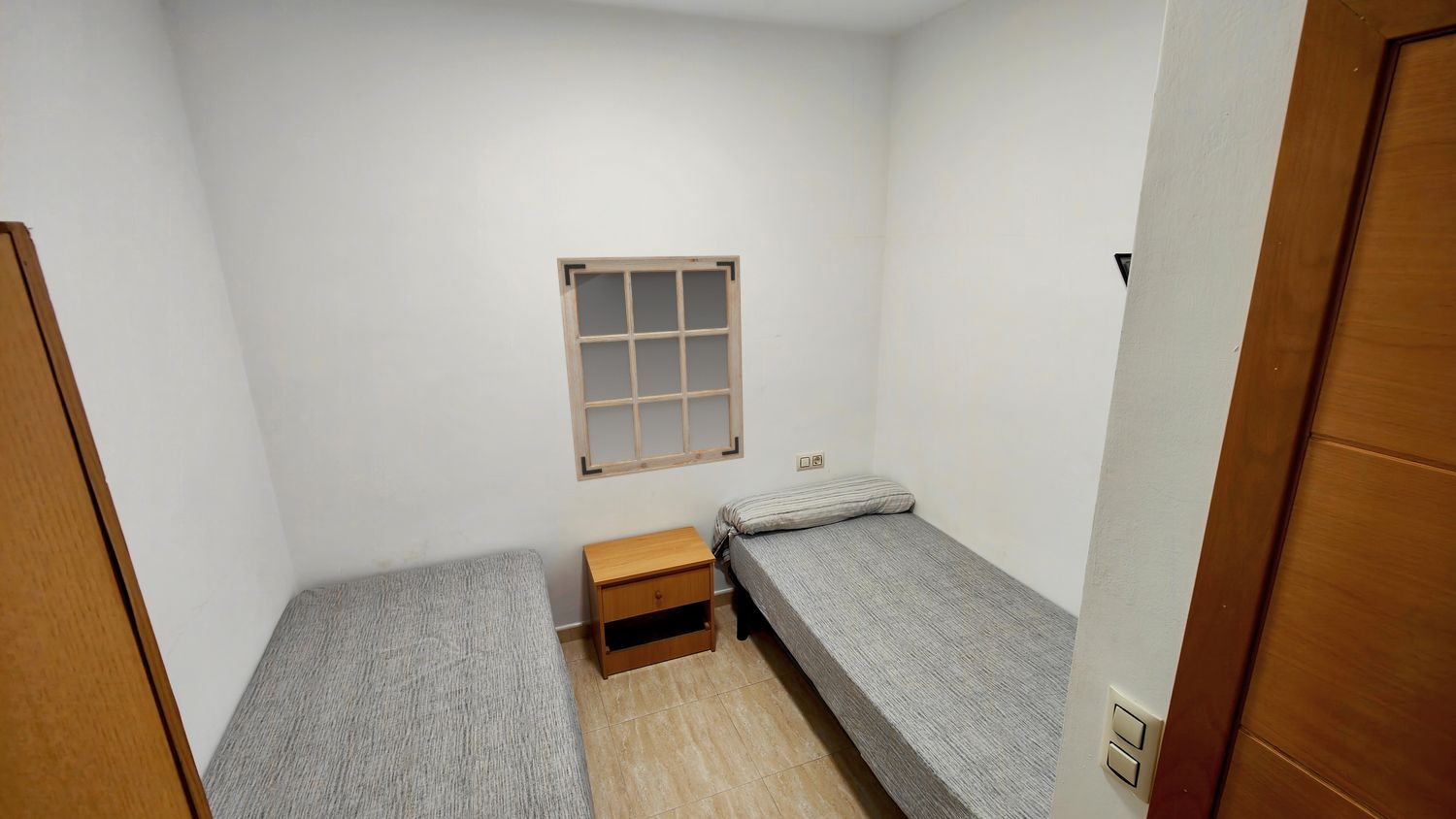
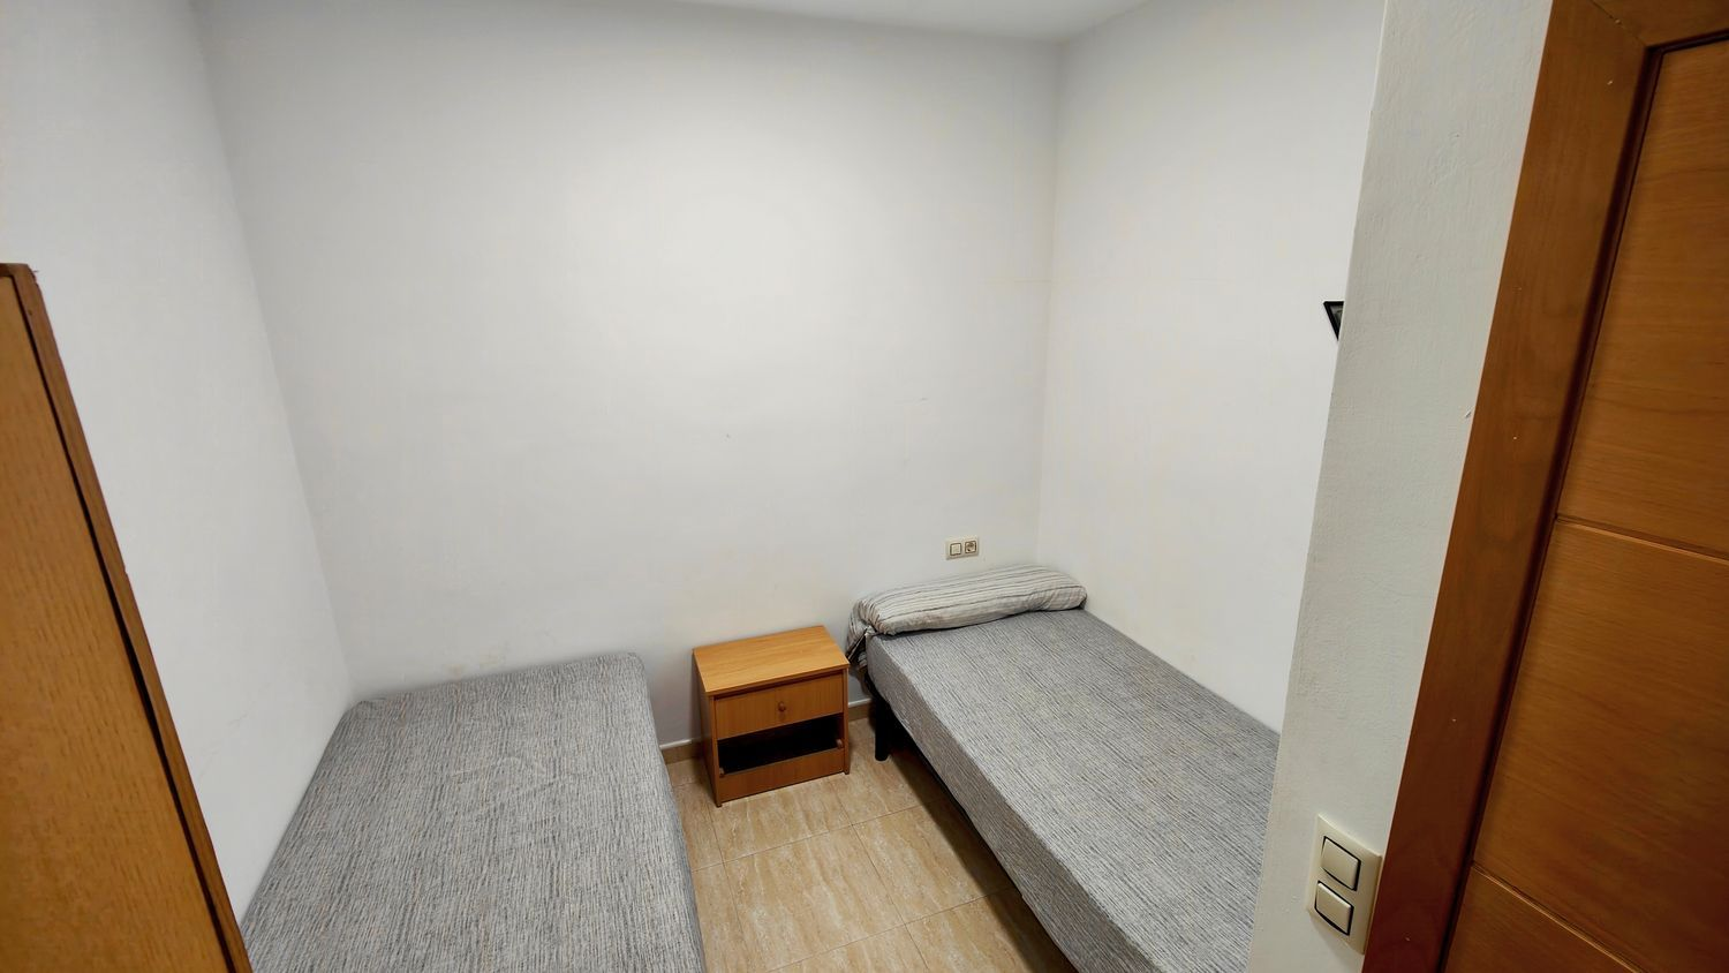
- mirror [556,254,745,482]
